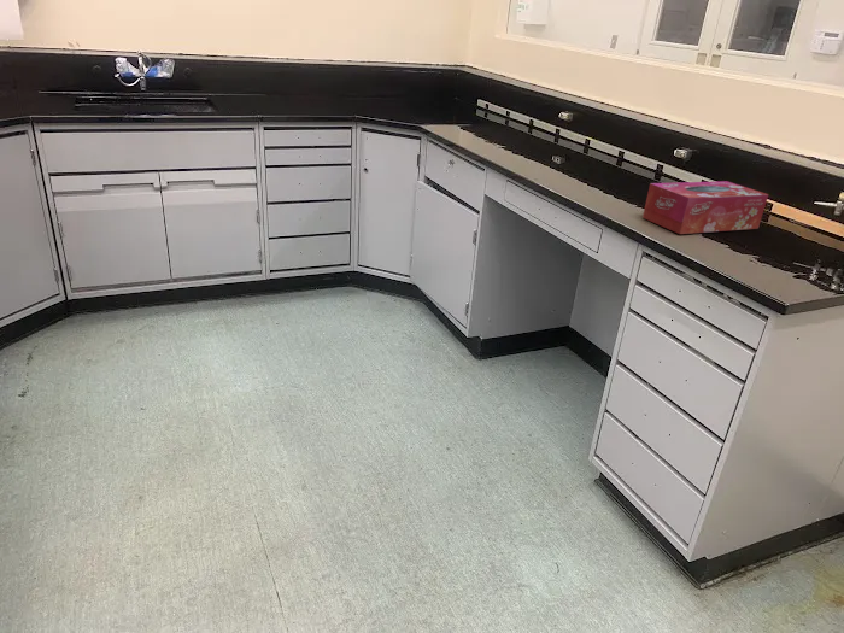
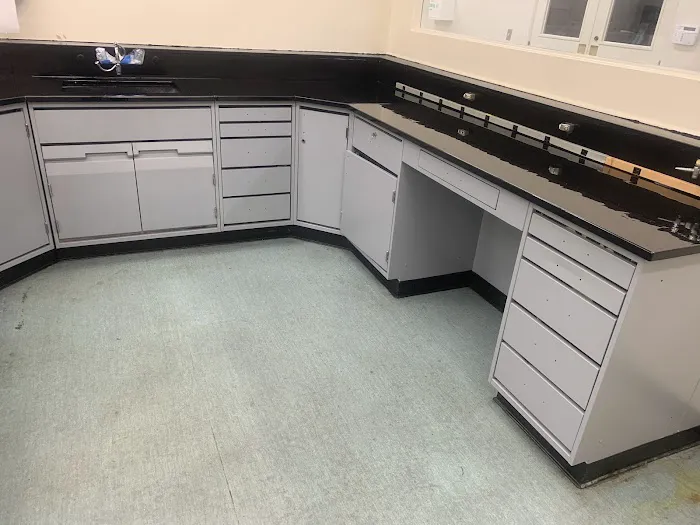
- tissue box [641,180,769,235]
